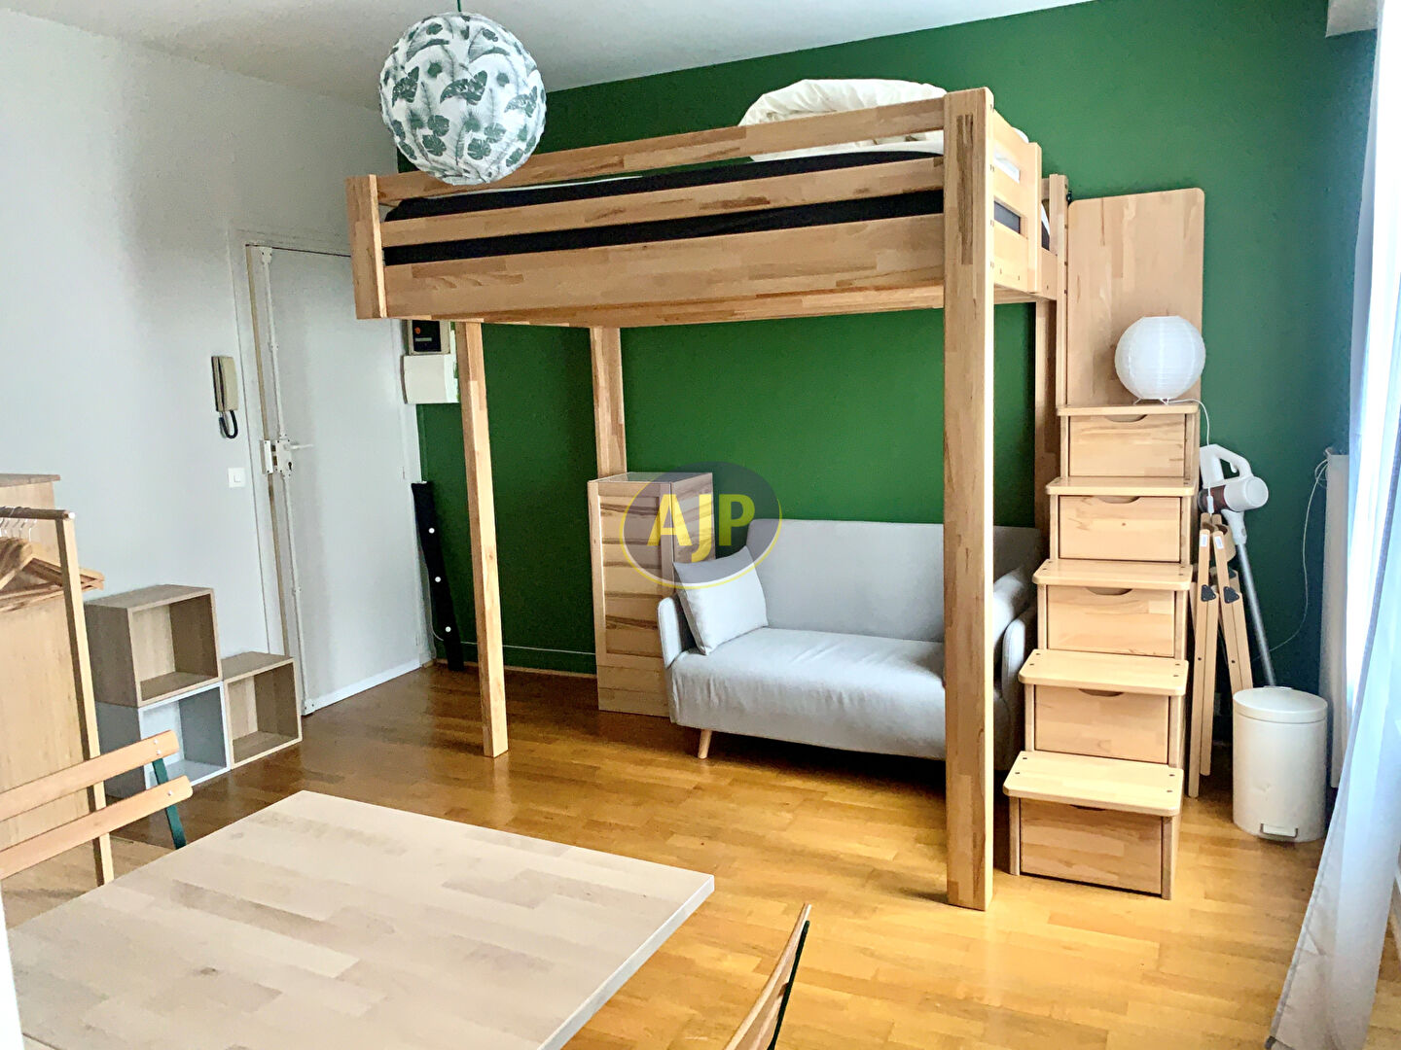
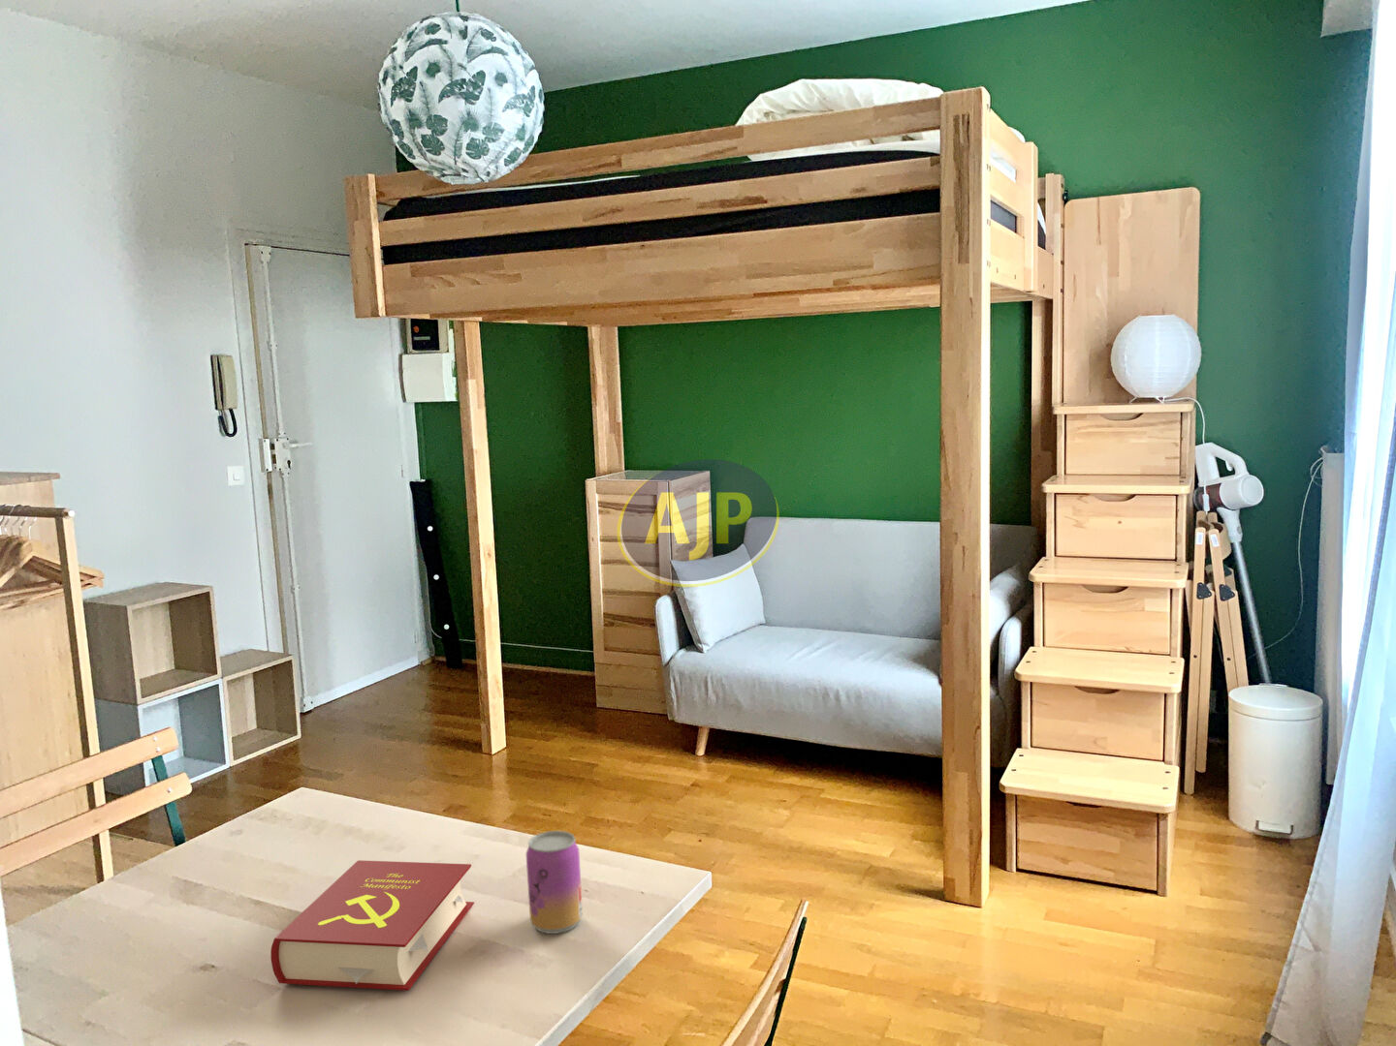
+ book [269,859,475,992]
+ beer can [525,830,584,935]
